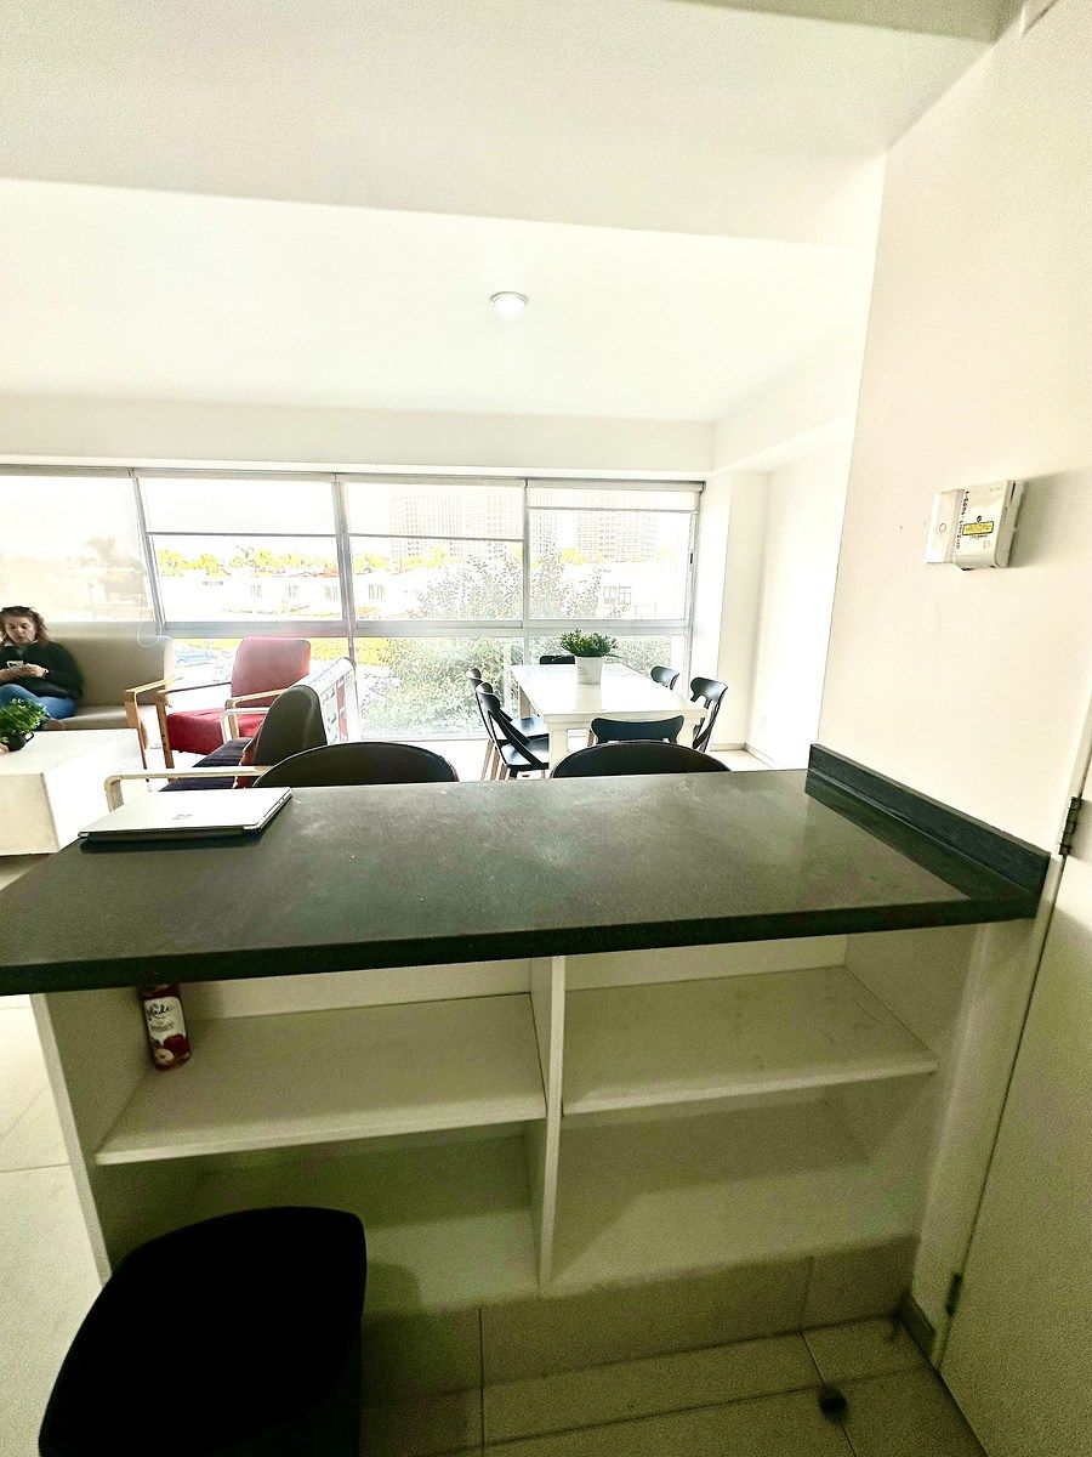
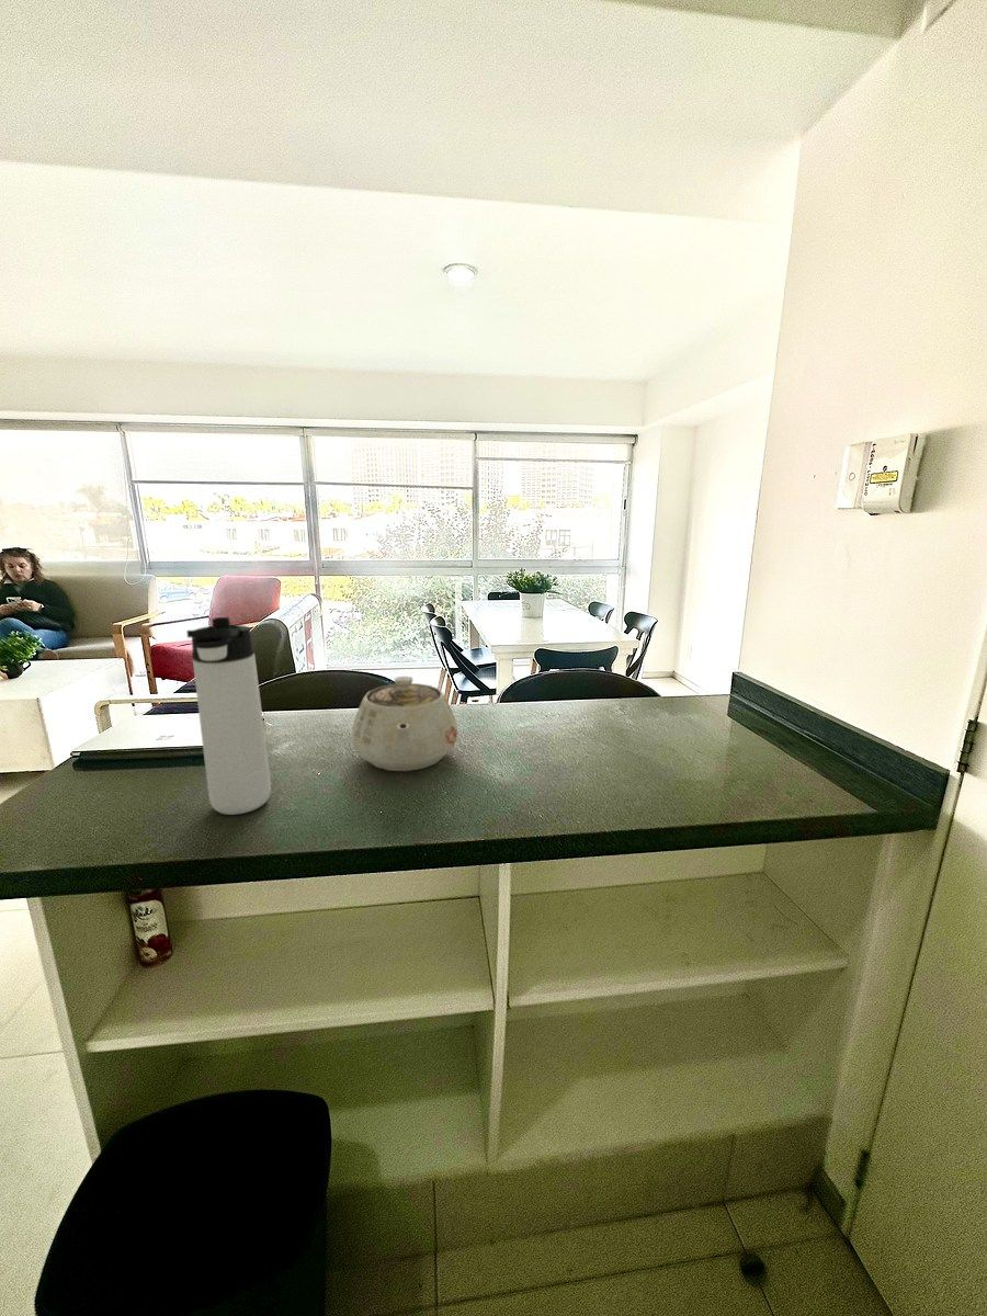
+ thermos bottle [185,616,272,816]
+ teapot [351,676,458,772]
